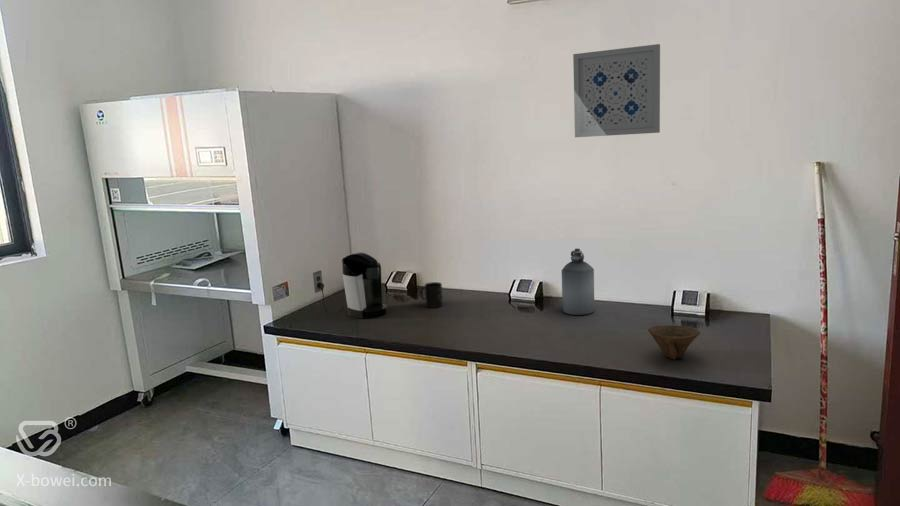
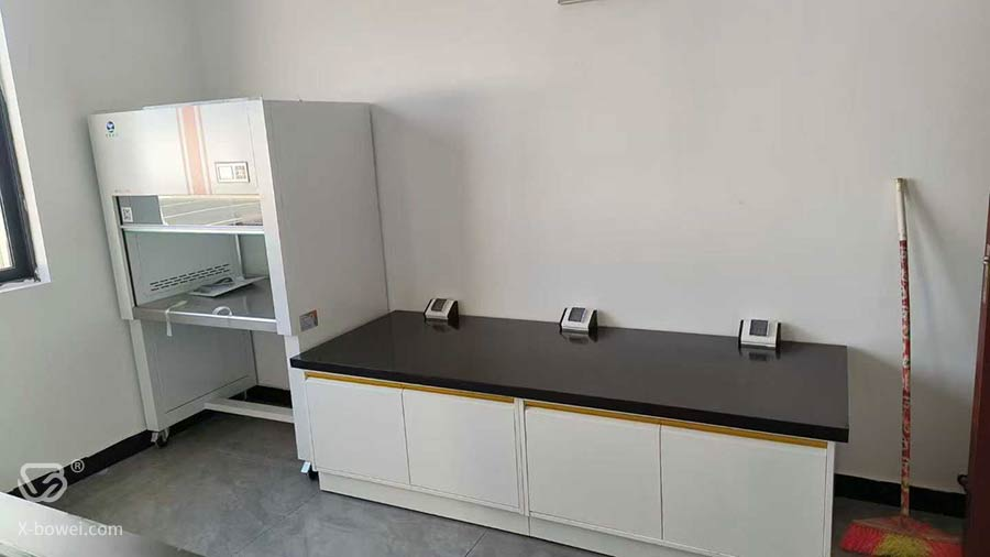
- bowl [647,324,701,360]
- wall art [572,43,661,138]
- bottle [561,247,595,316]
- coffee maker [312,251,388,319]
- mug [419,281,444,309]
